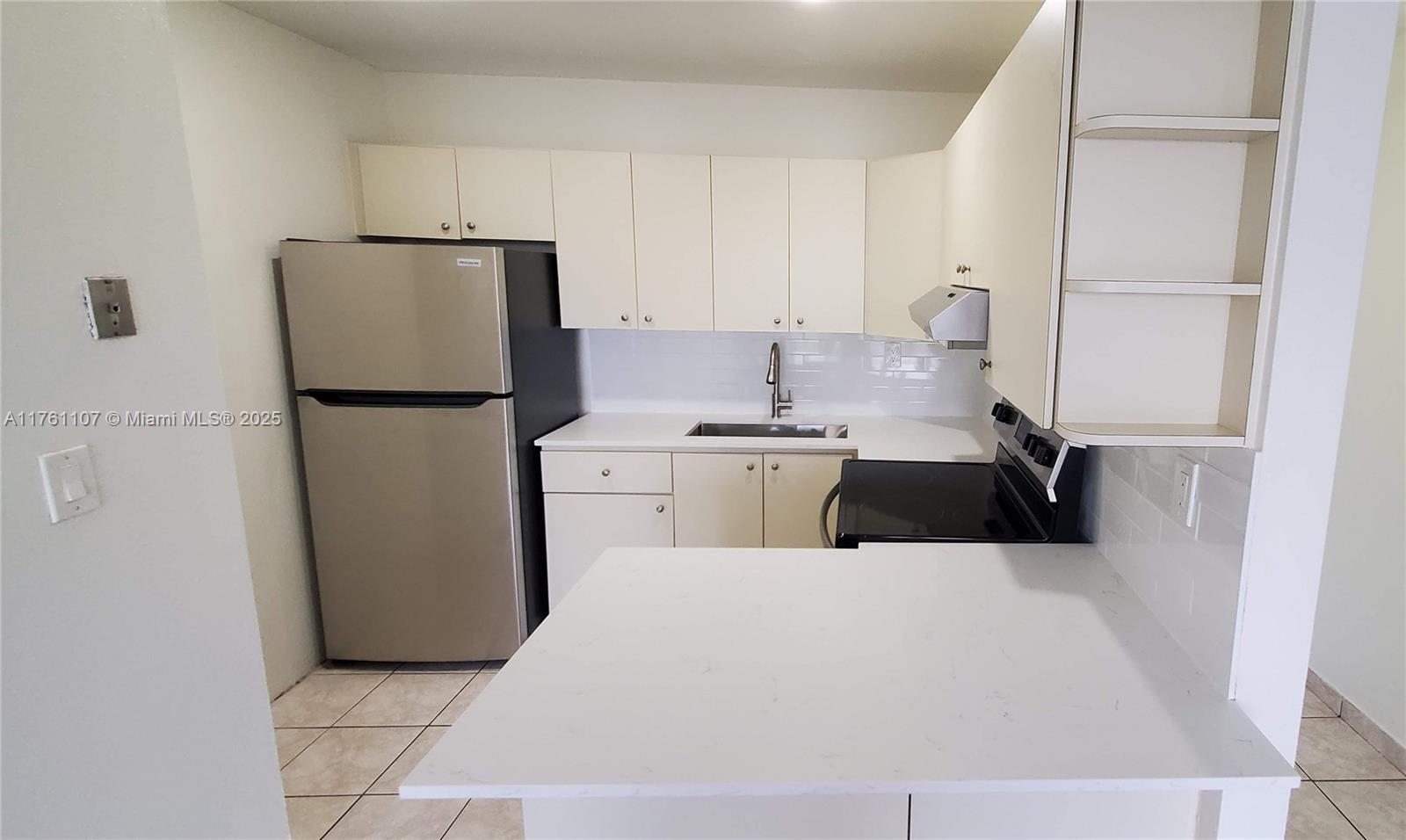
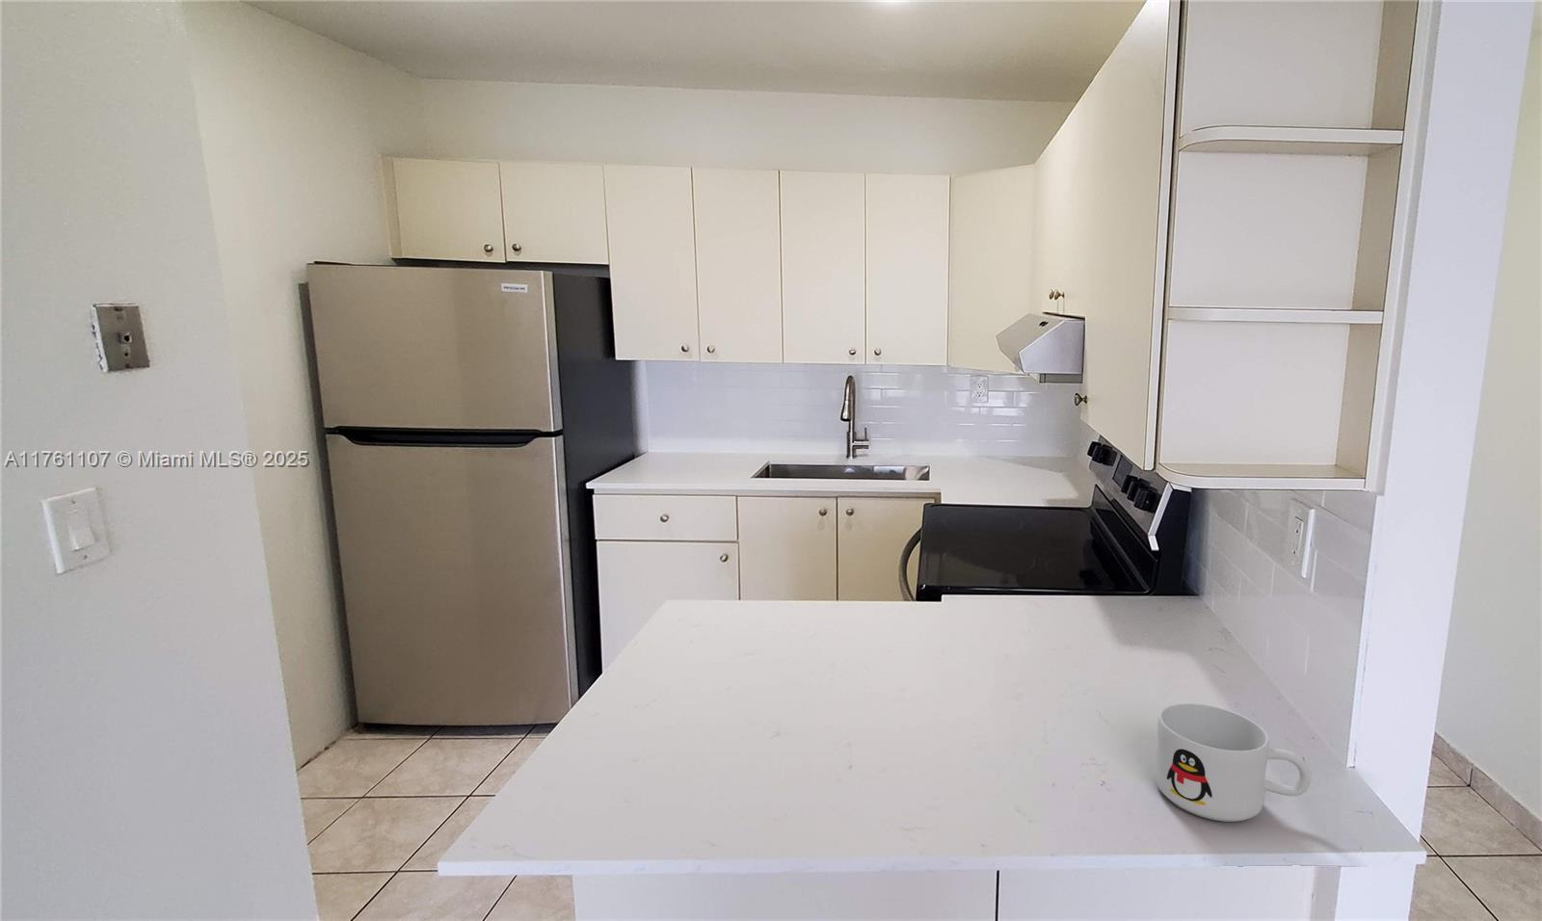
+ mug [1154,703,1313,822]
